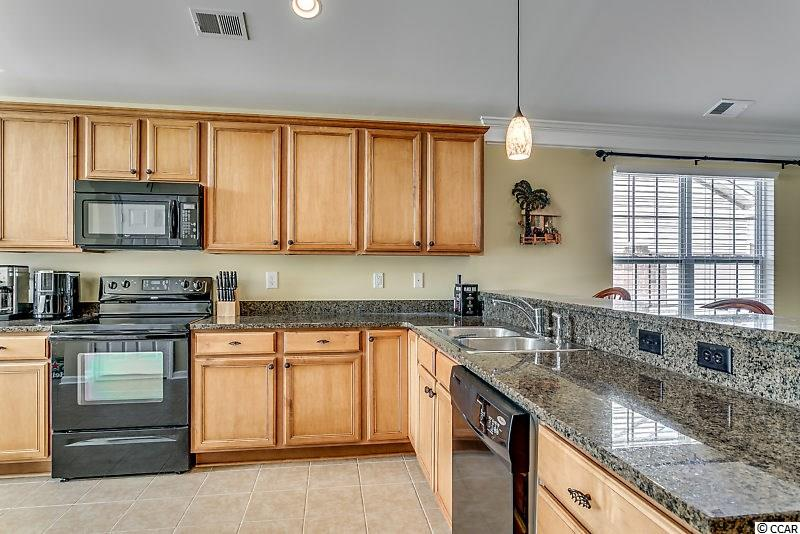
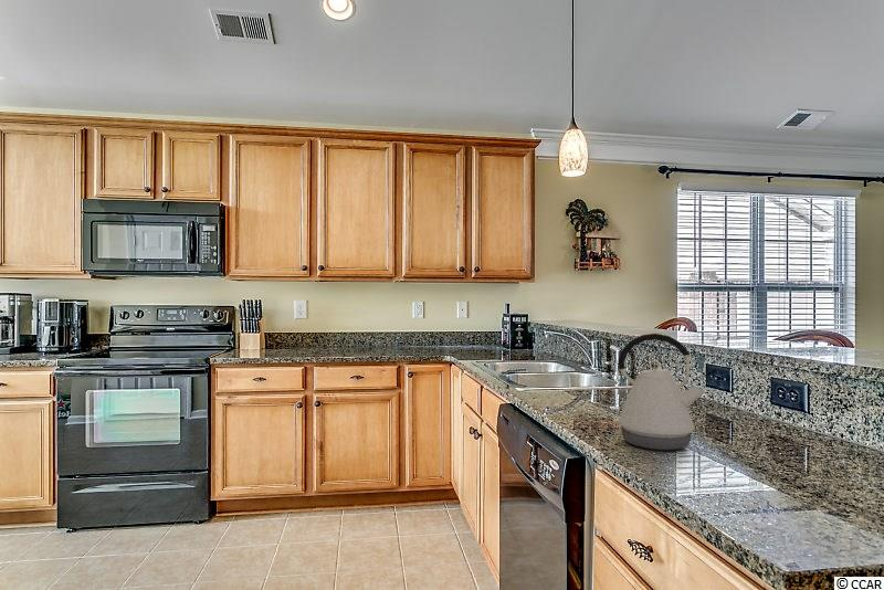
+ kettle [612,333,707,452]
